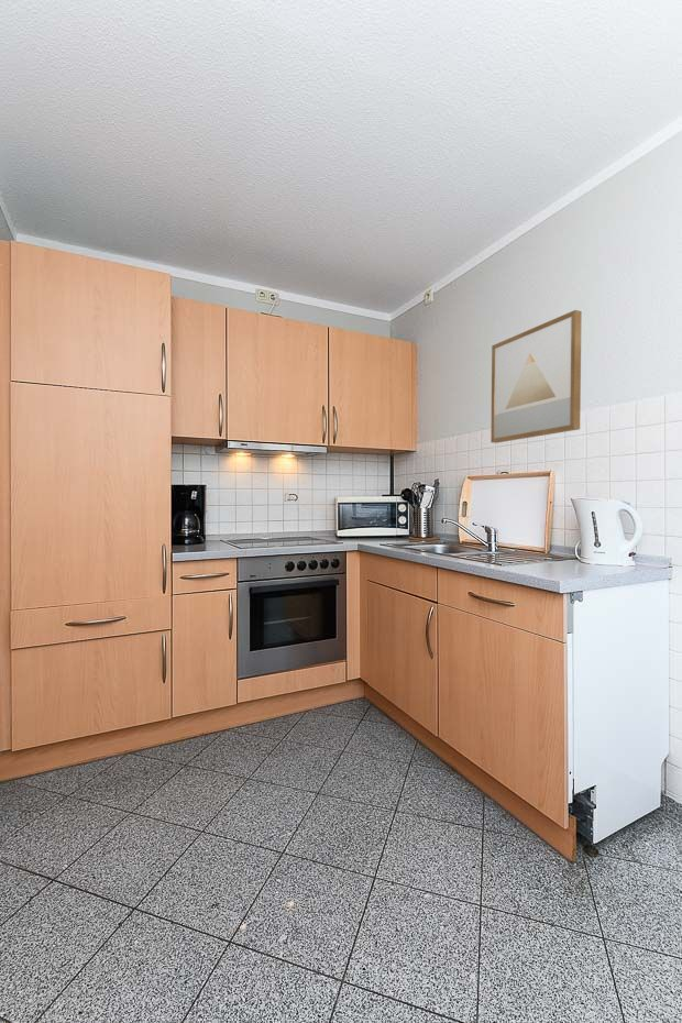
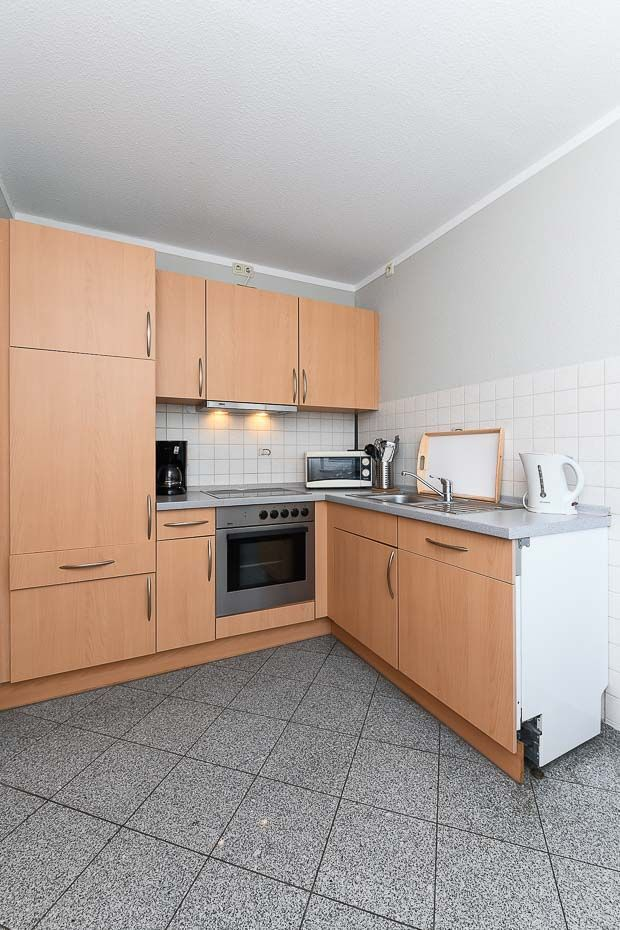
- wall art [490,309,583,444]
